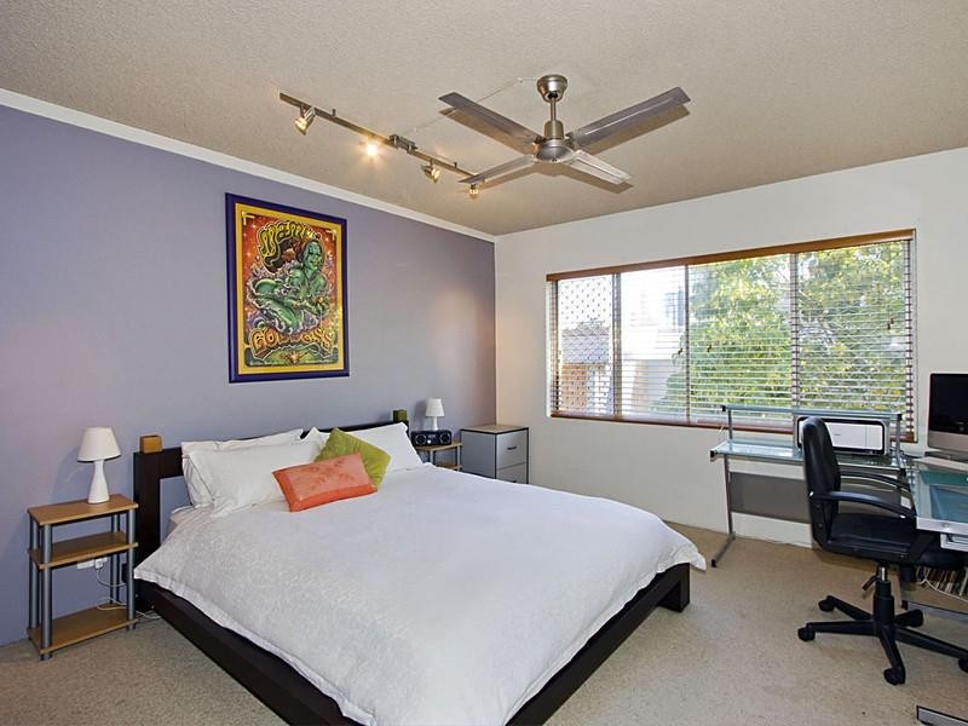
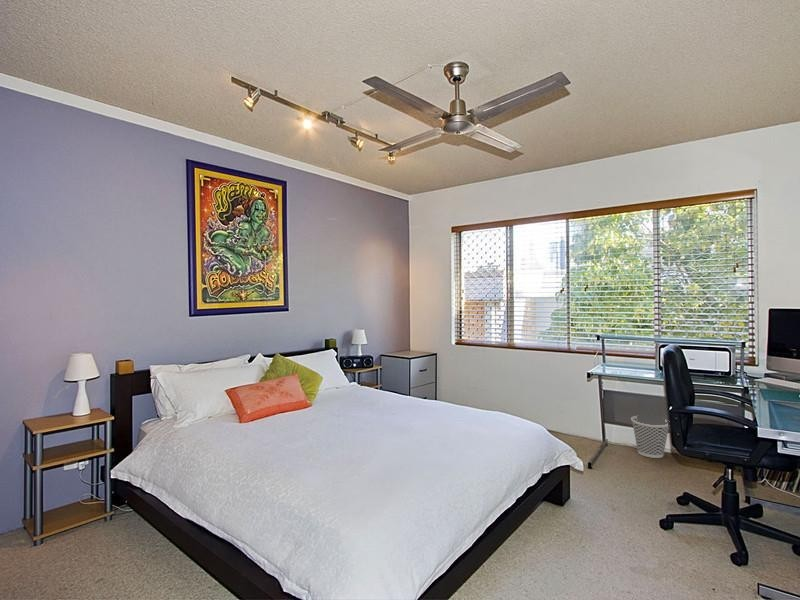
+ wastebasket [630,415,670,459]
